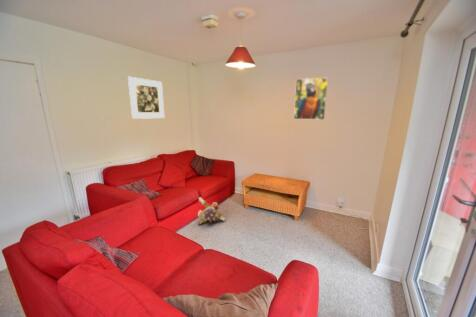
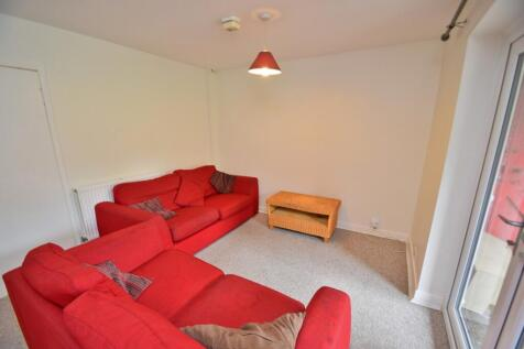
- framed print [127,76,165,120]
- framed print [293,76,329,121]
- plush toy [197,196,226,226]
